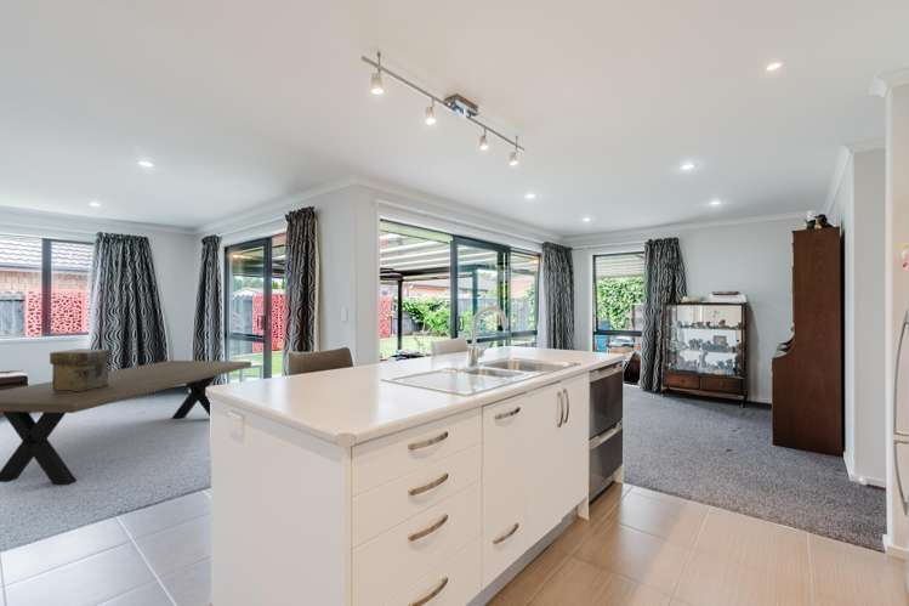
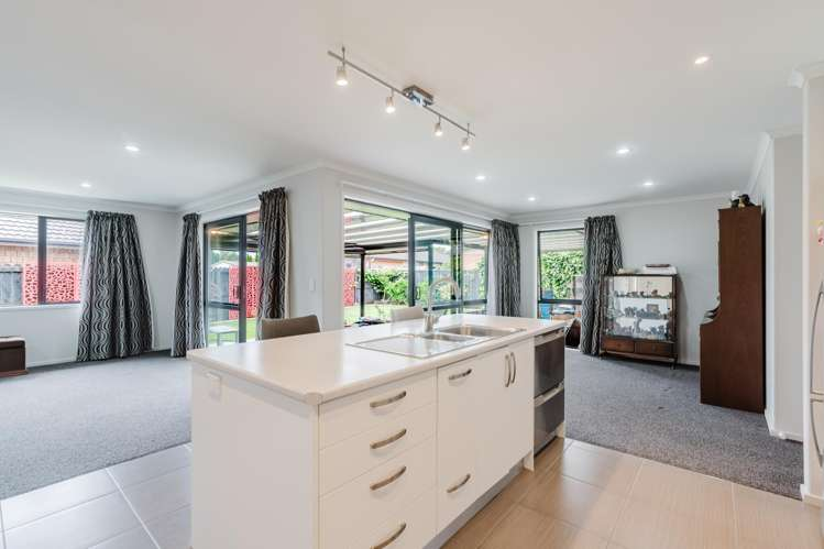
- dining table [0,359,252,486]
- decorative box [49,347,113,392]
